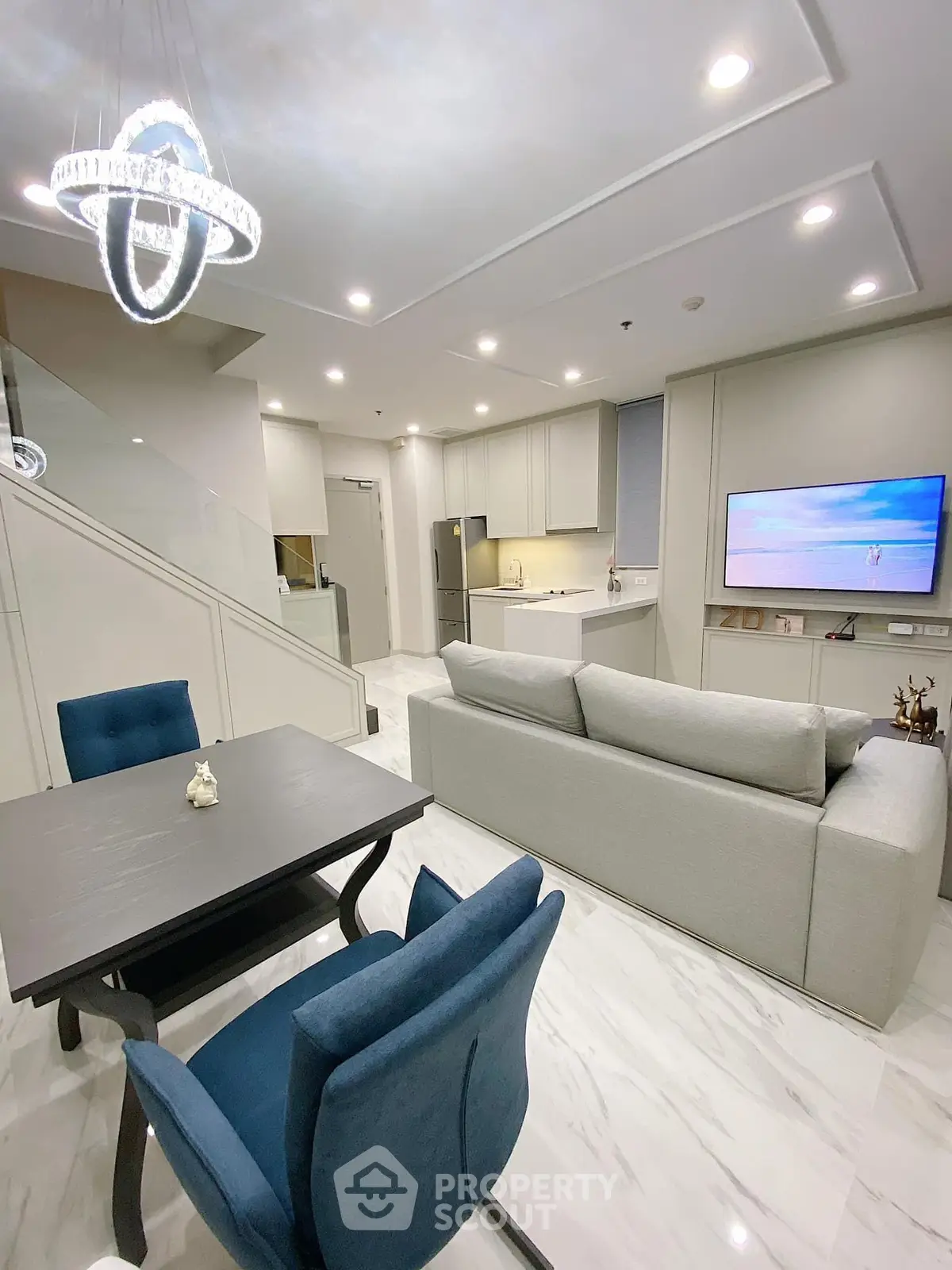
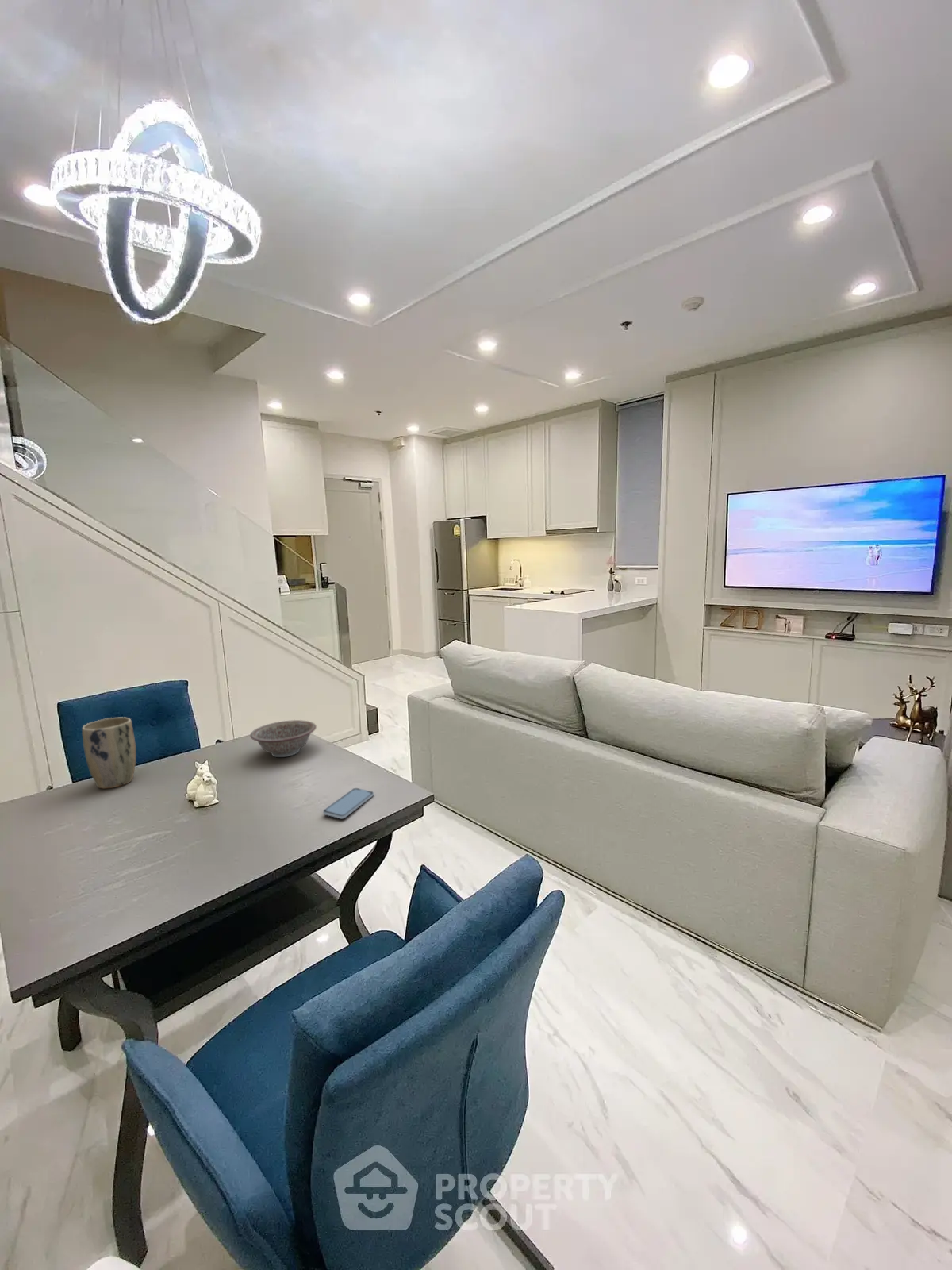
+ decorative bowl [249,719,317,758]
+ smartphone [322,787,374,819]
+ plant pot [81,716,136,790]
